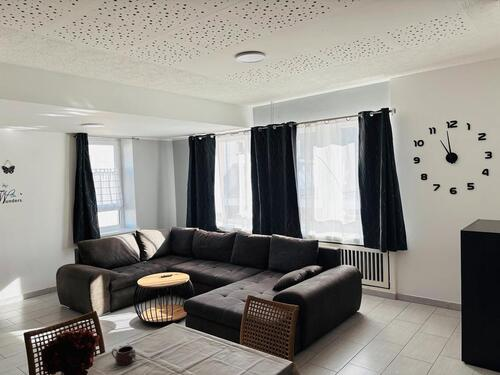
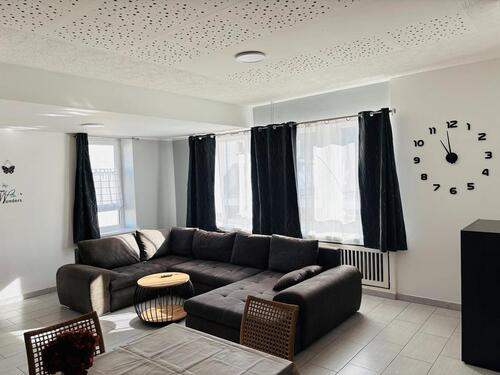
- mug [111,345,137,366]
